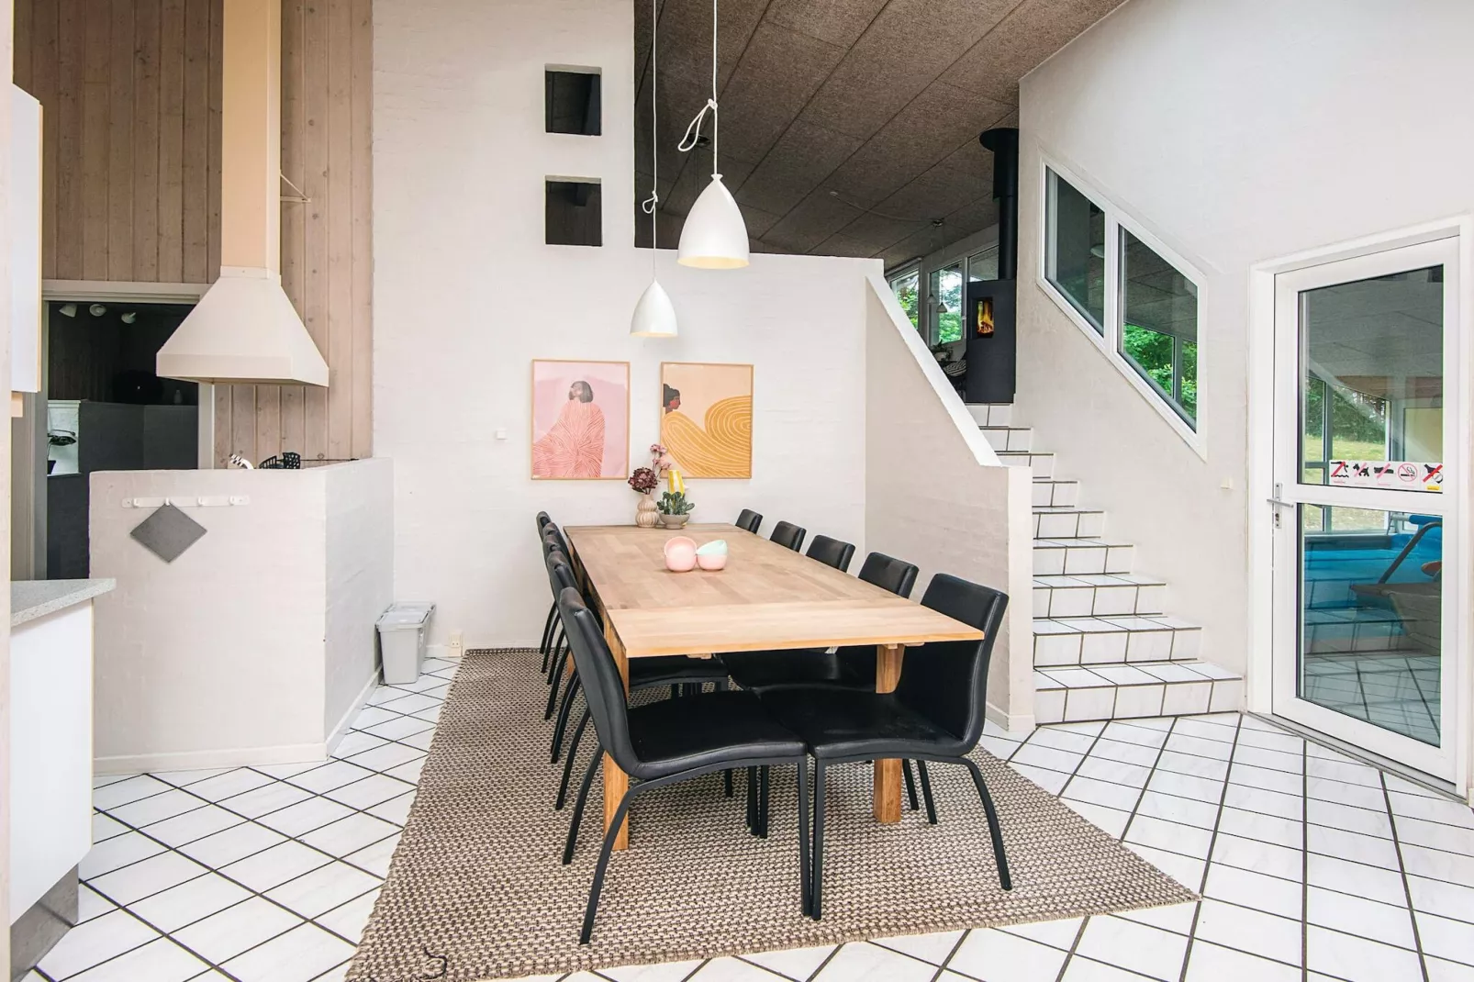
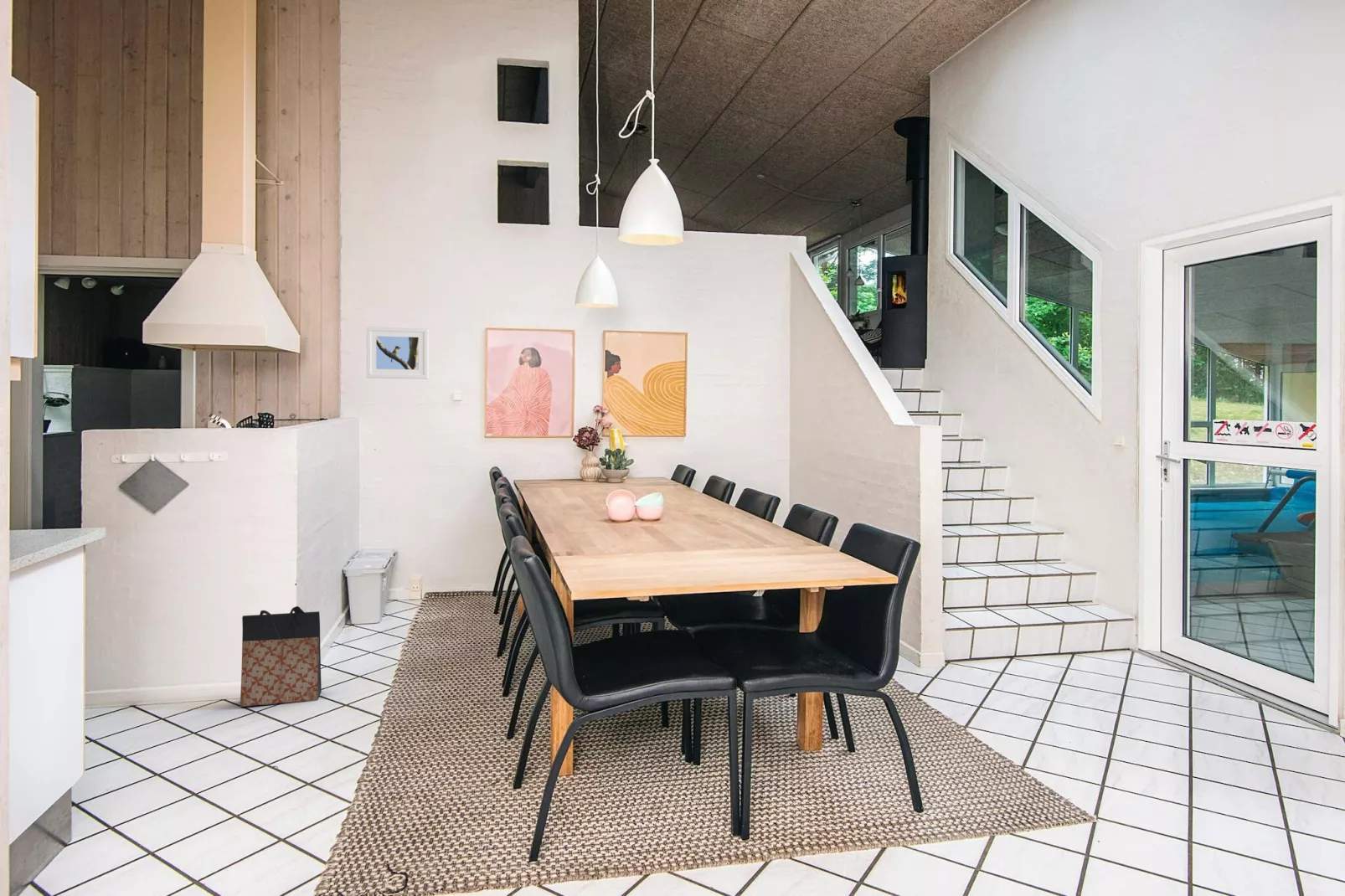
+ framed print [366,326,429,380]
+ bag [240,605,322,708]
